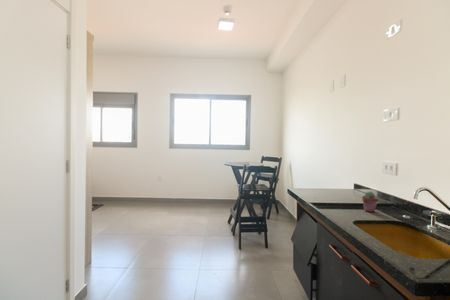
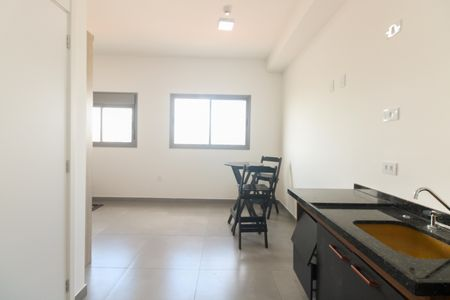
- potted succulent [361,190,380,213]
